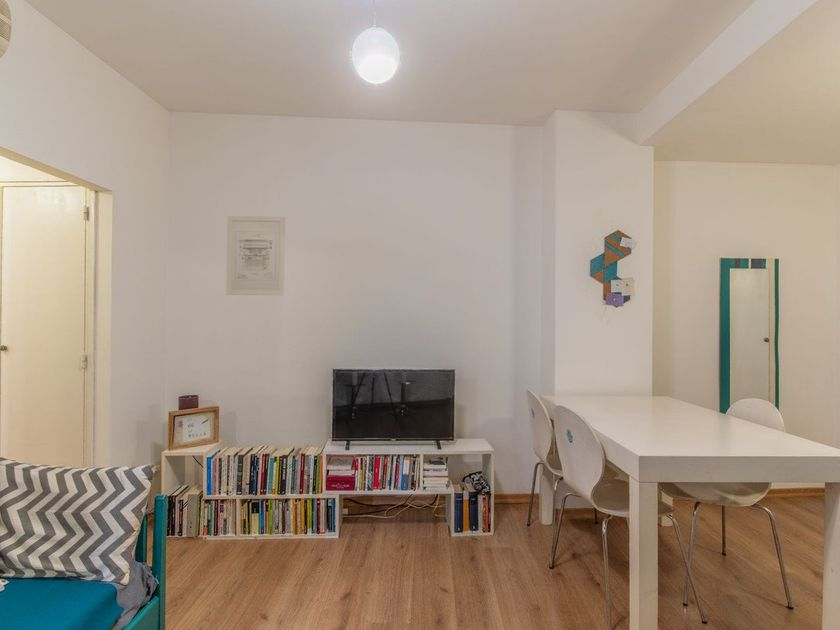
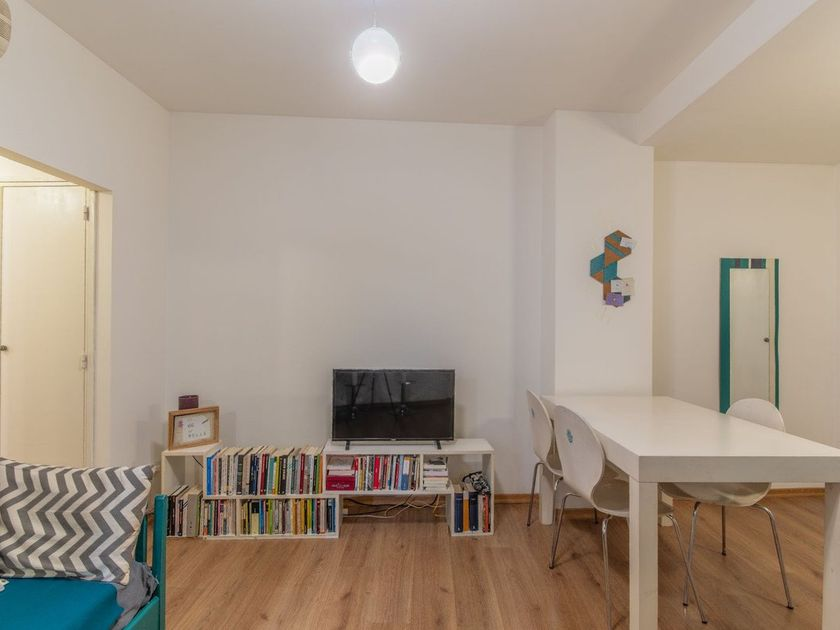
- wall art [225,215,286,296]
